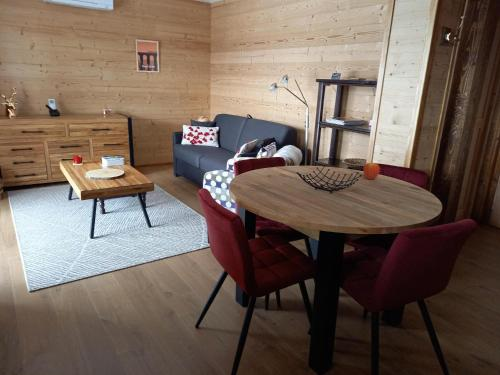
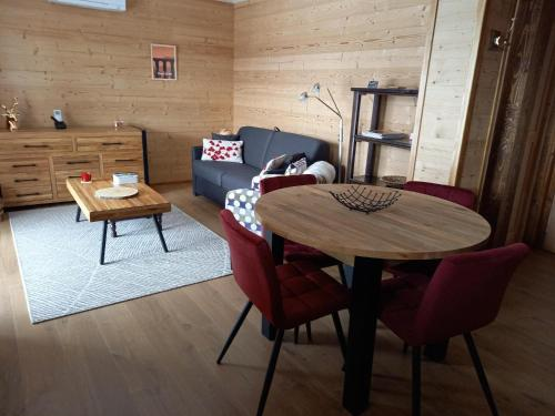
- fruit [362,162,381,180]
